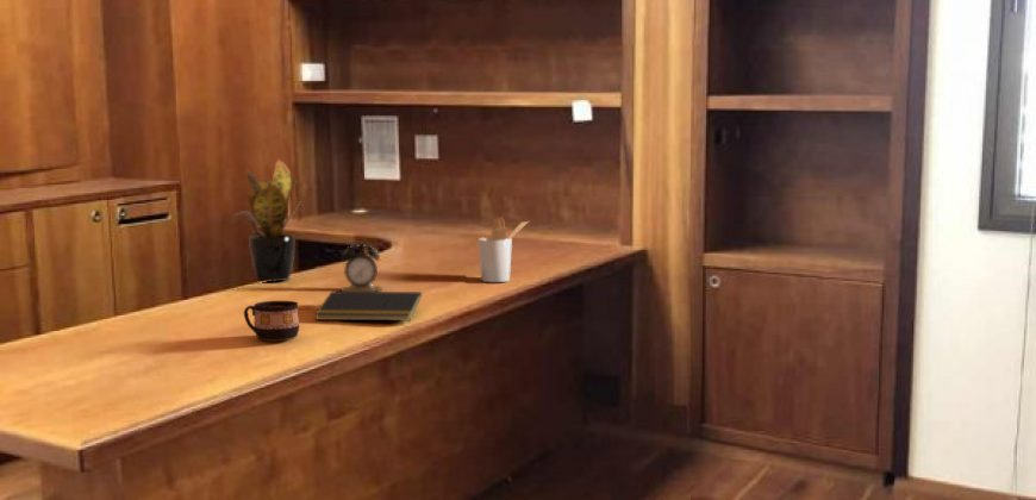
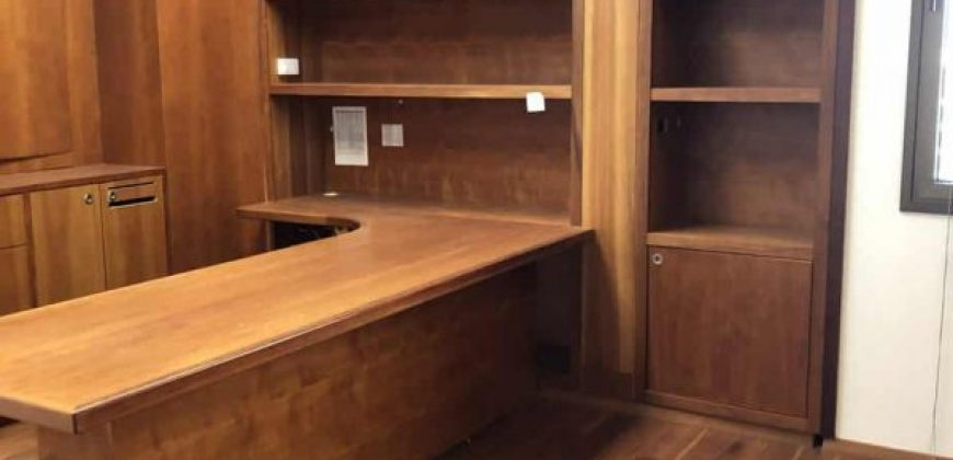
- notepad [313,290,423,321]
- cup [243,300,300,342]
- alarm clock [339,244,383,292]
- potted plant [233,157,306,282]
- utensil holder [478,215,530,283]
